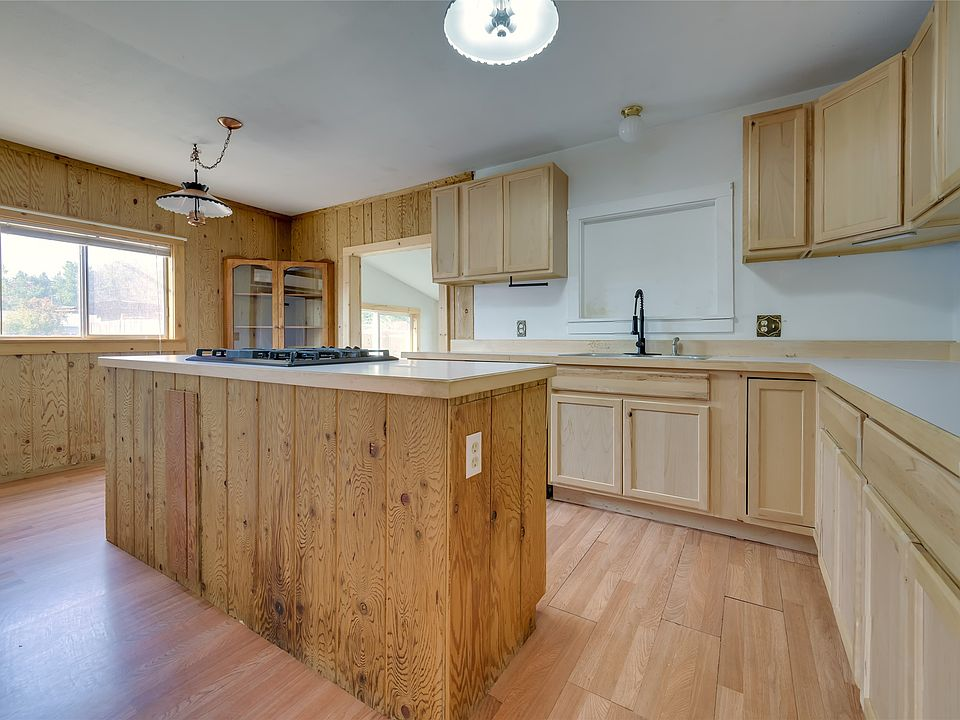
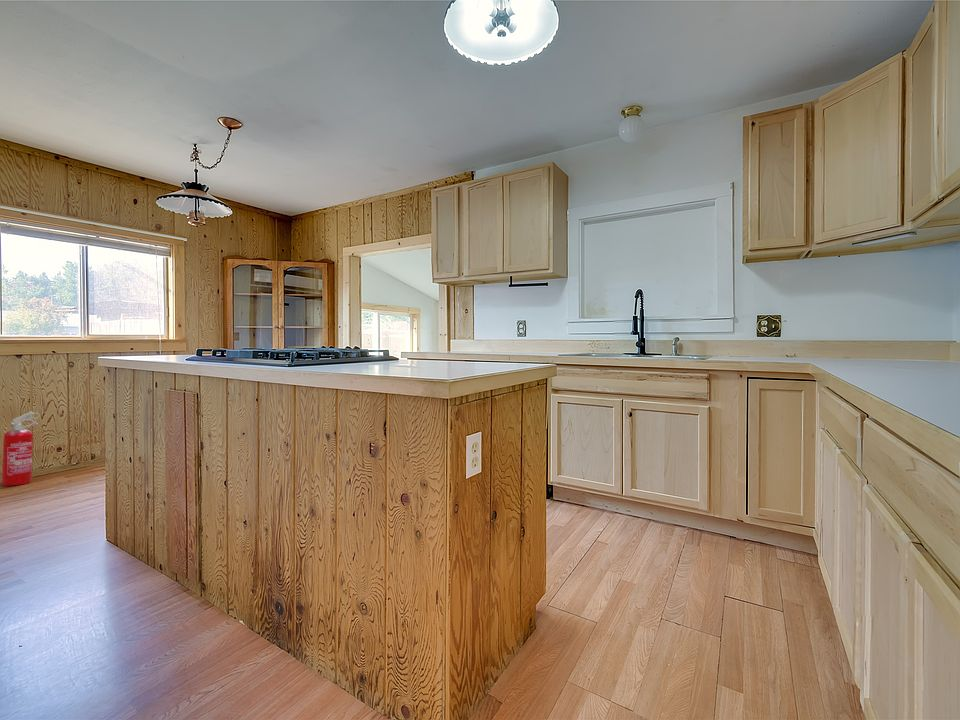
+ fire extinguisher [1,410,41,487]
